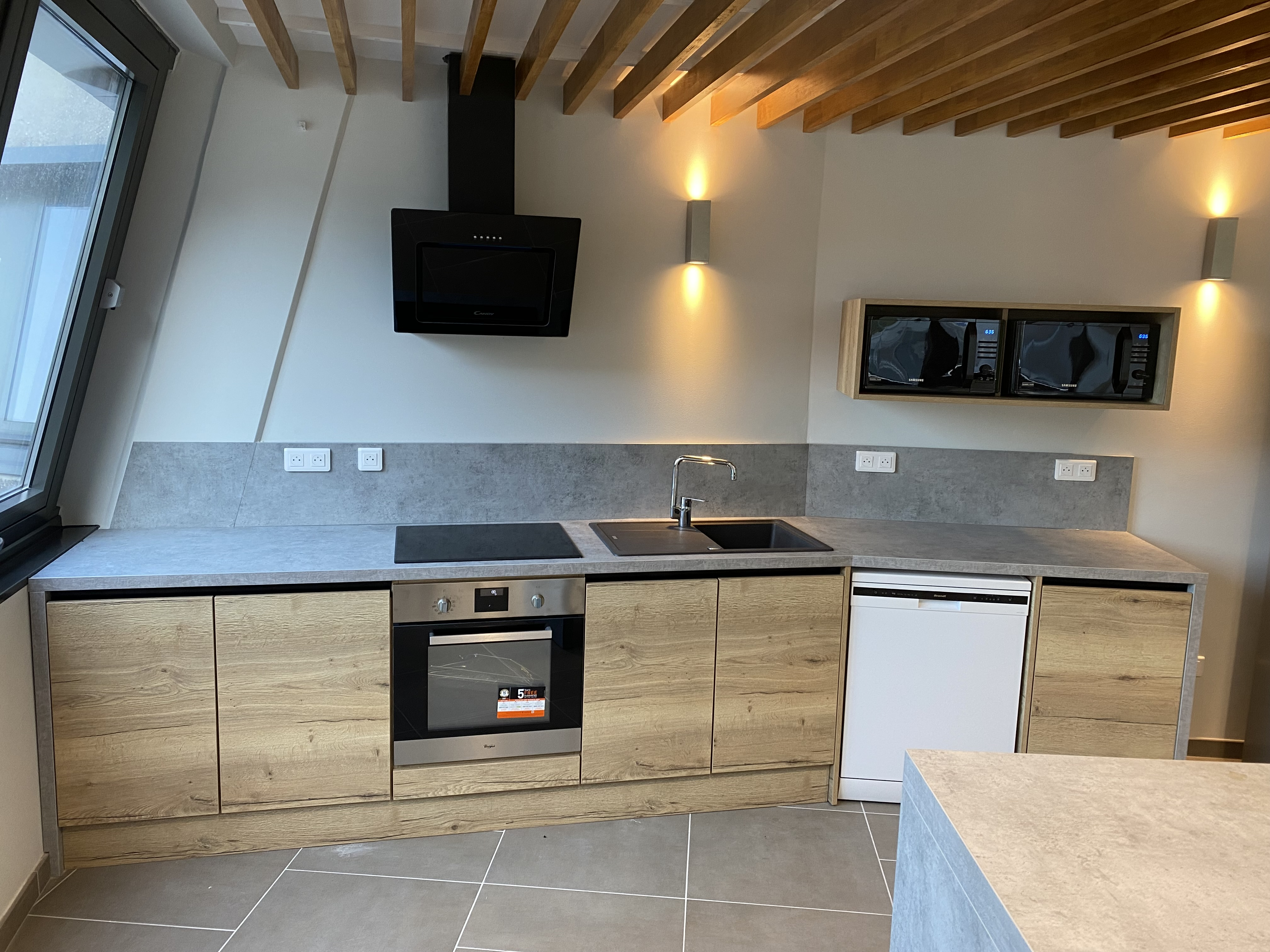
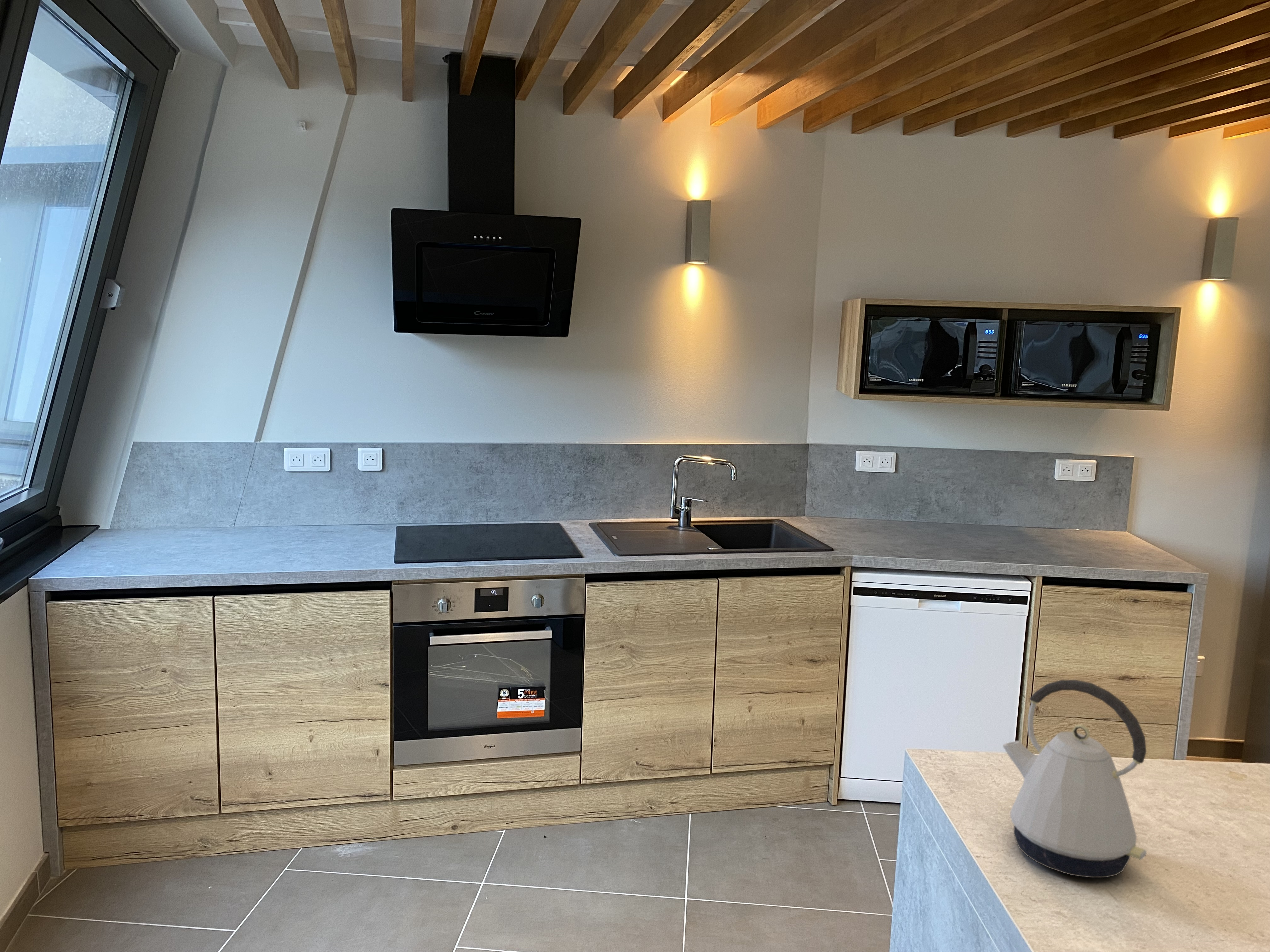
+ kettle [1002,679,1147,878]
